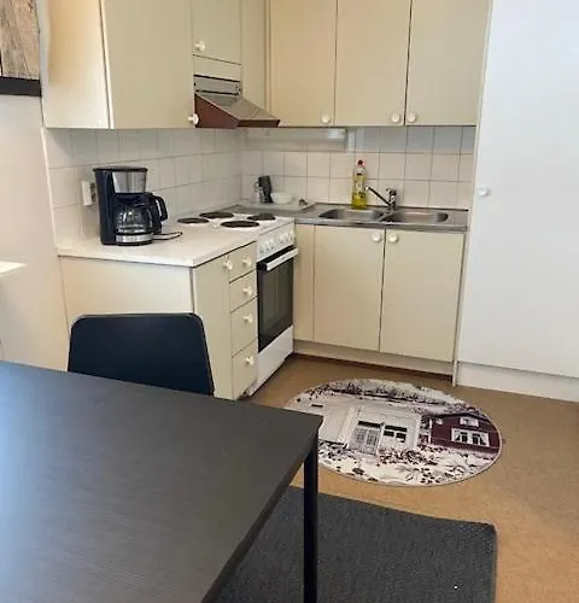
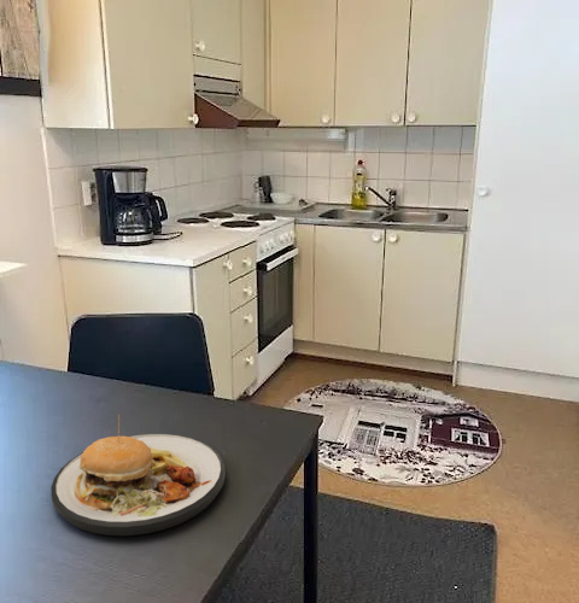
+ plate [49,414,227,537]
